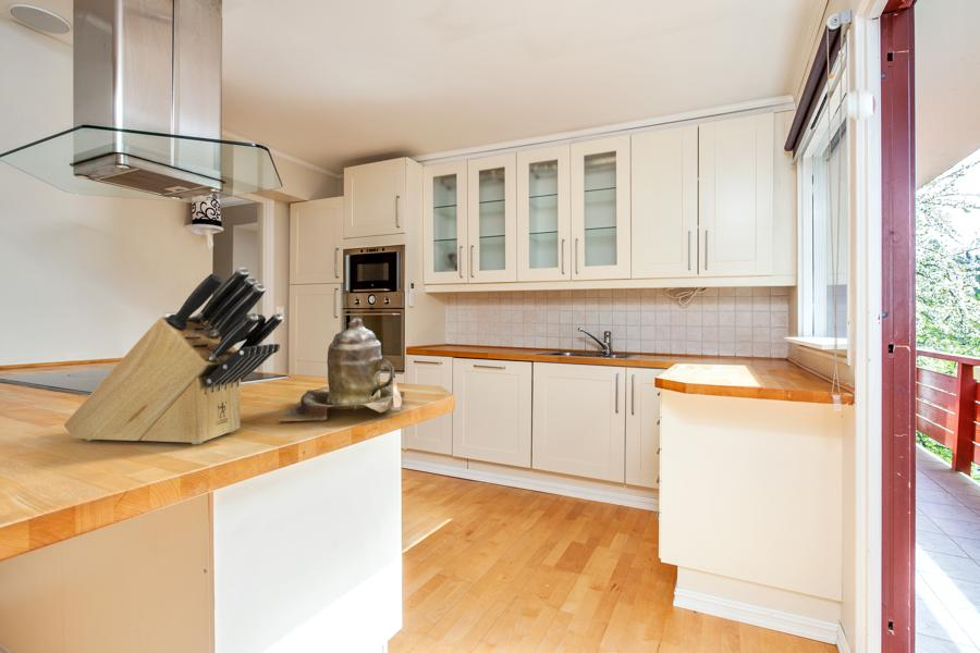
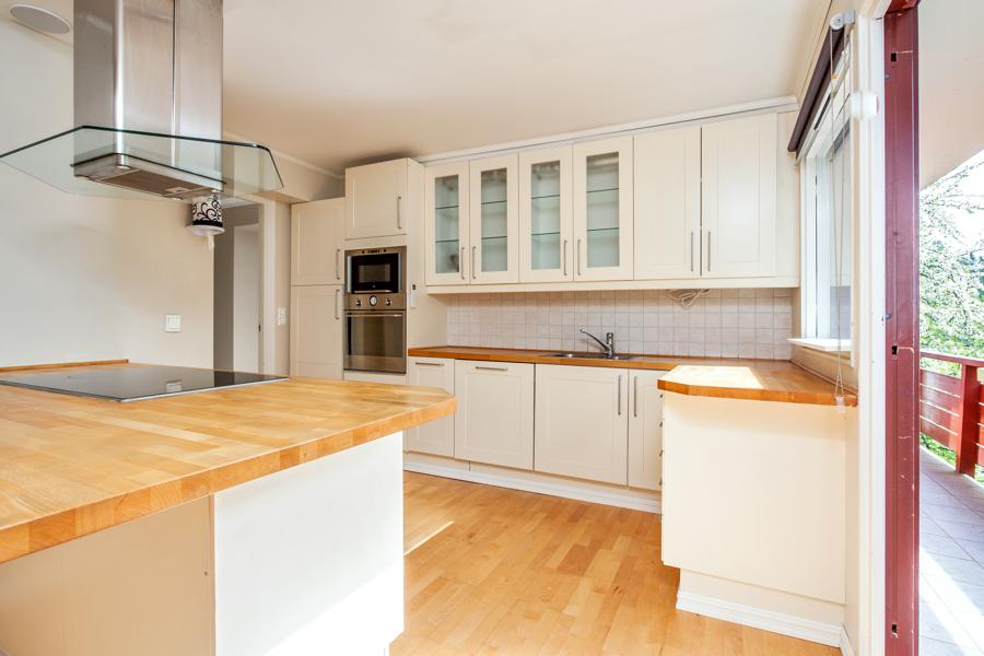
- knife block [63,267,284,445]
- teapot [277,317,405,422]
